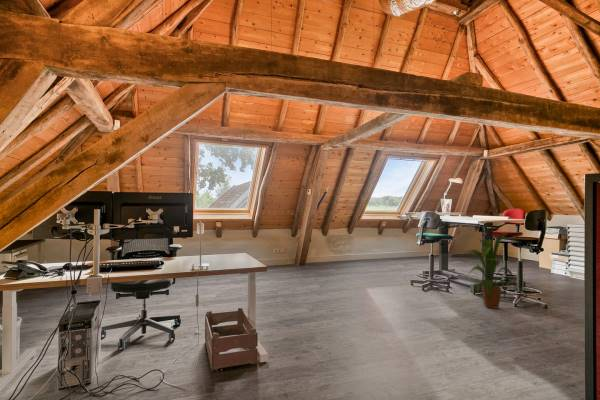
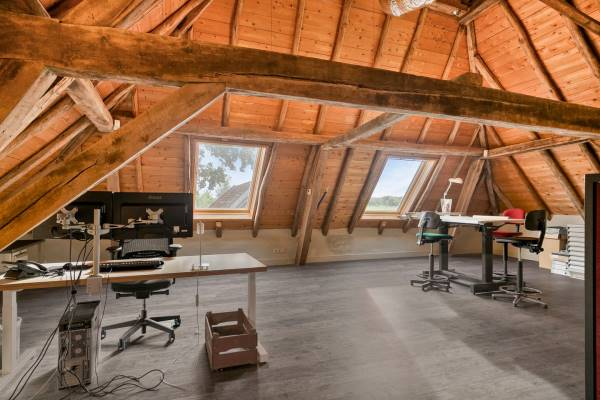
- house plant [458,232,518,310]
